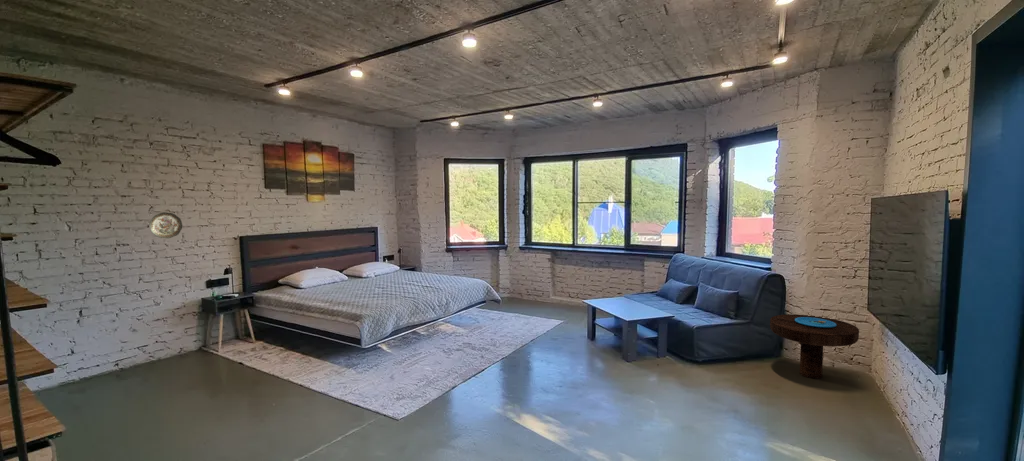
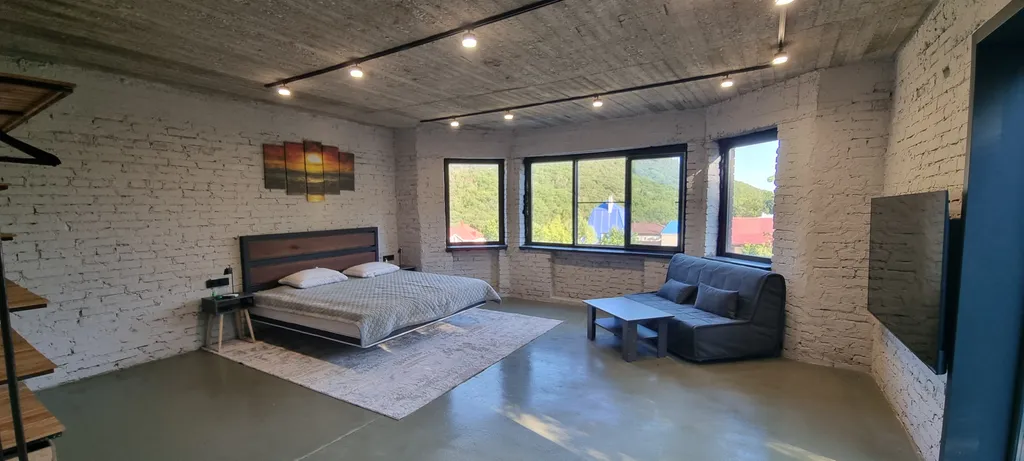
- side table [769,313,860,379]
- decorative plate [148,211,183,239]
